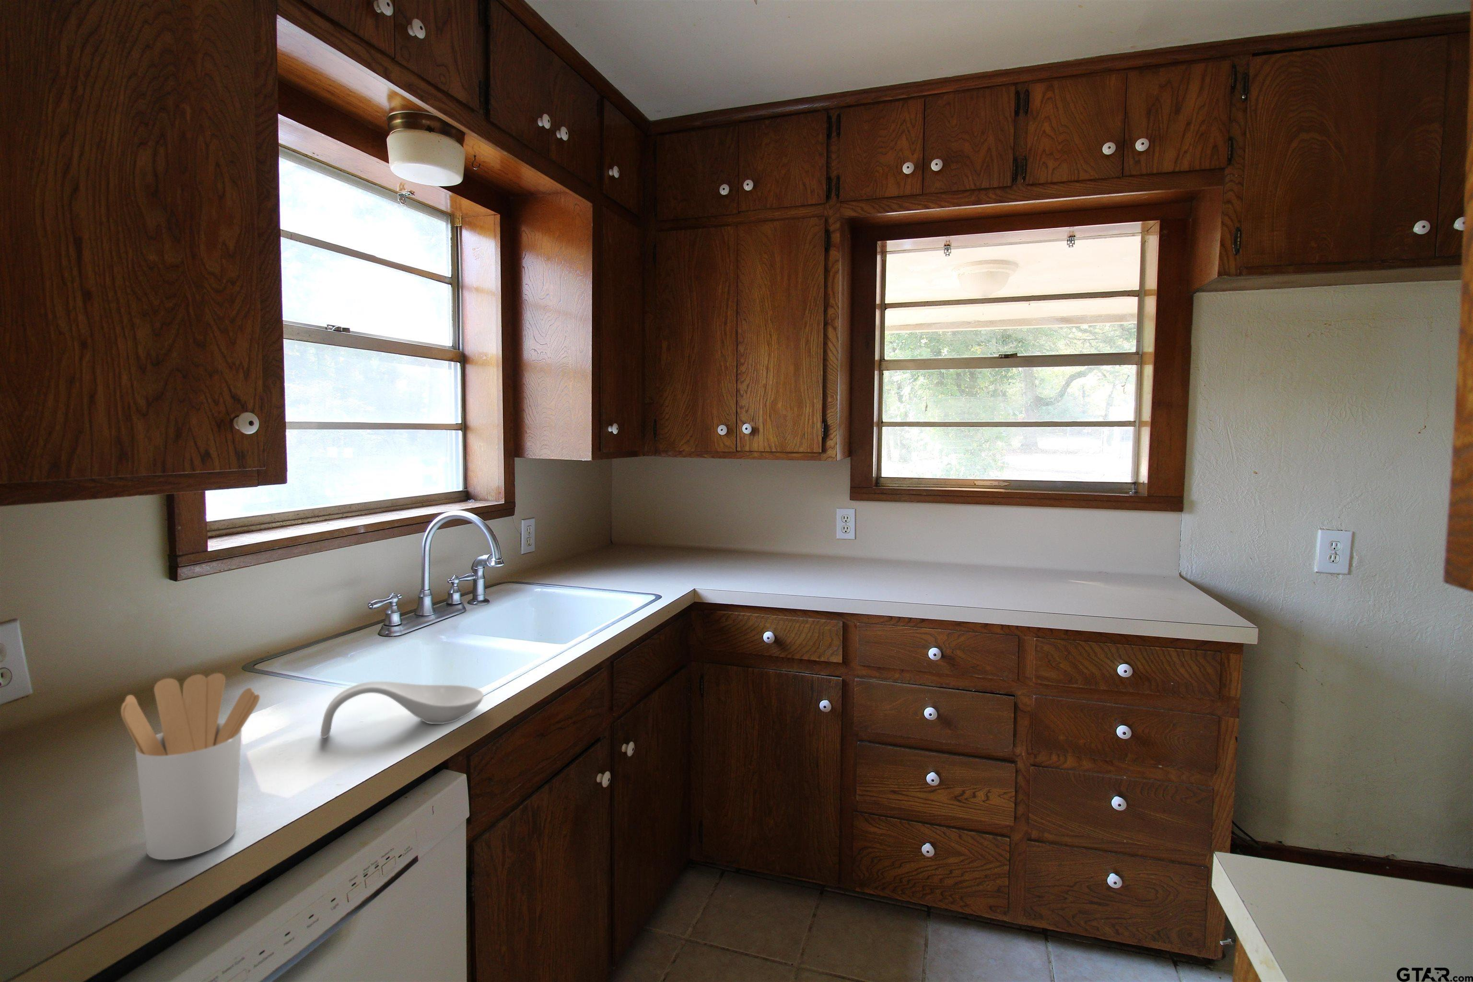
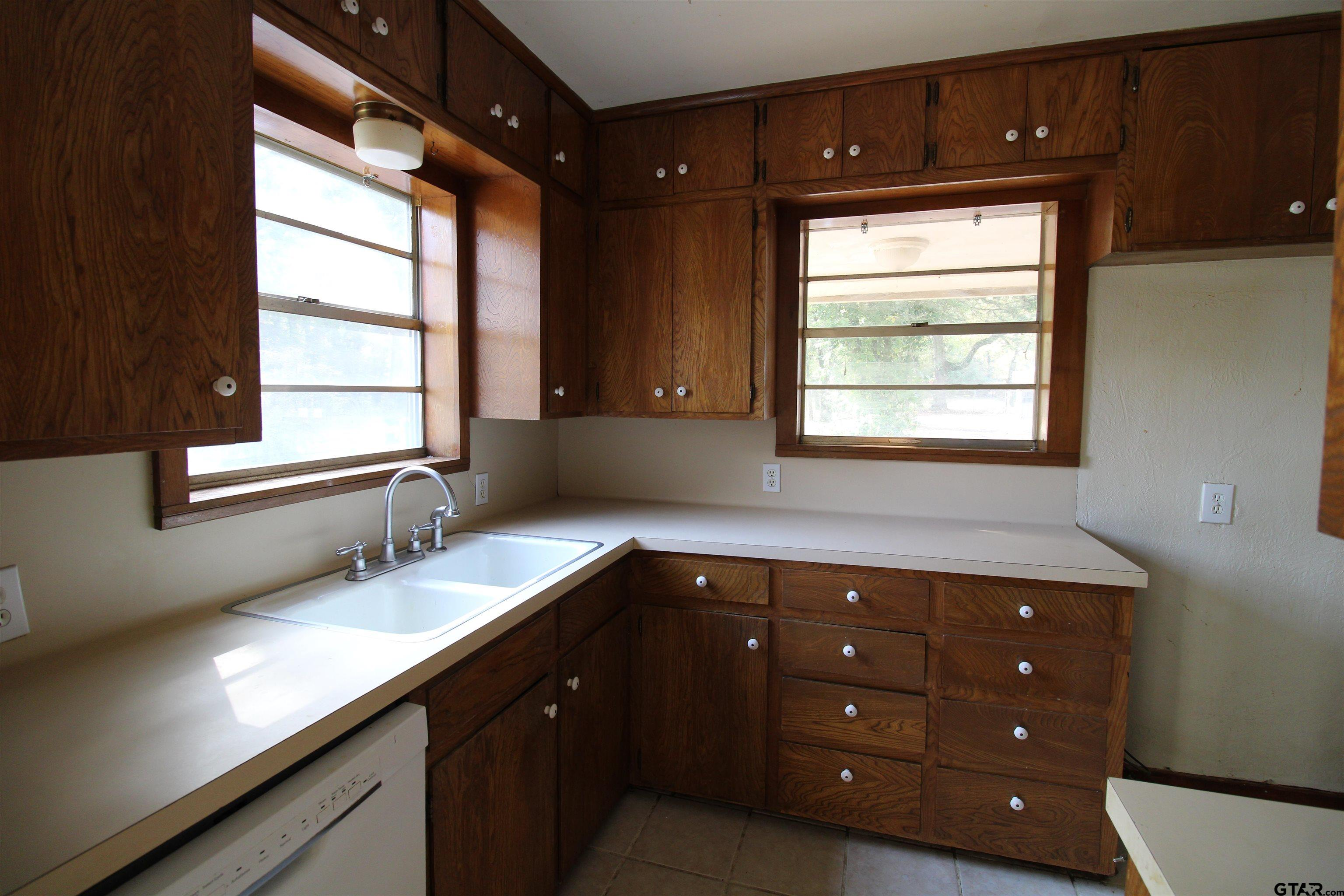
- spoon rest [320,681,484,739]
- utensil holder [121,673,261,860]
